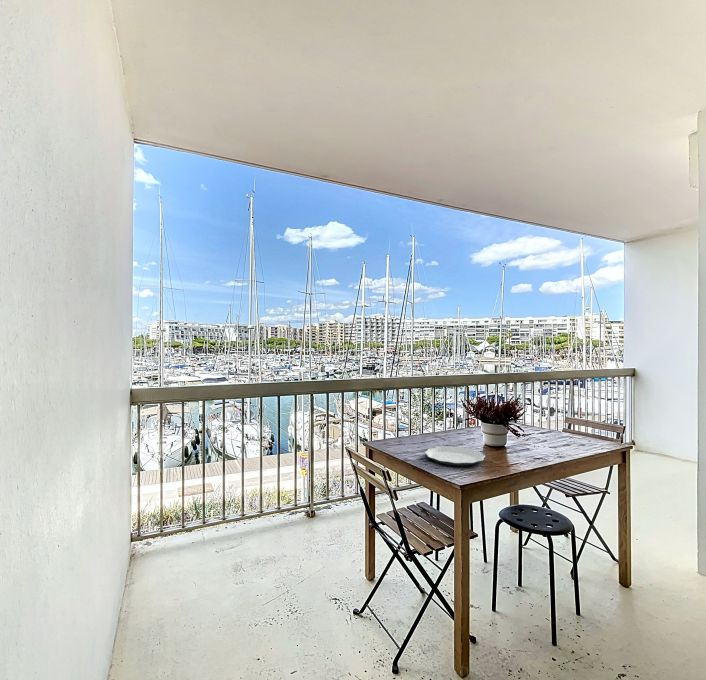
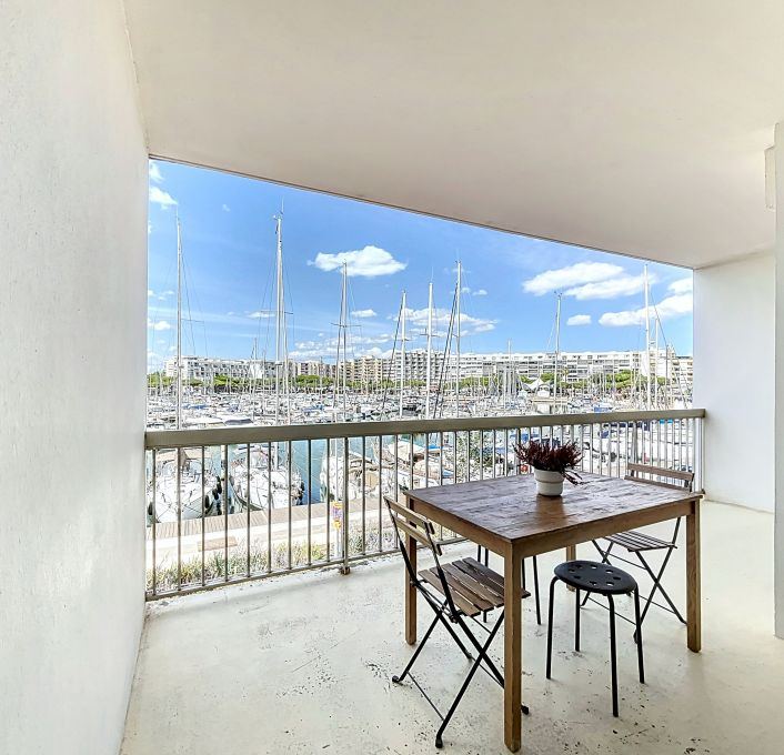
- plate [424,445,486,467]
